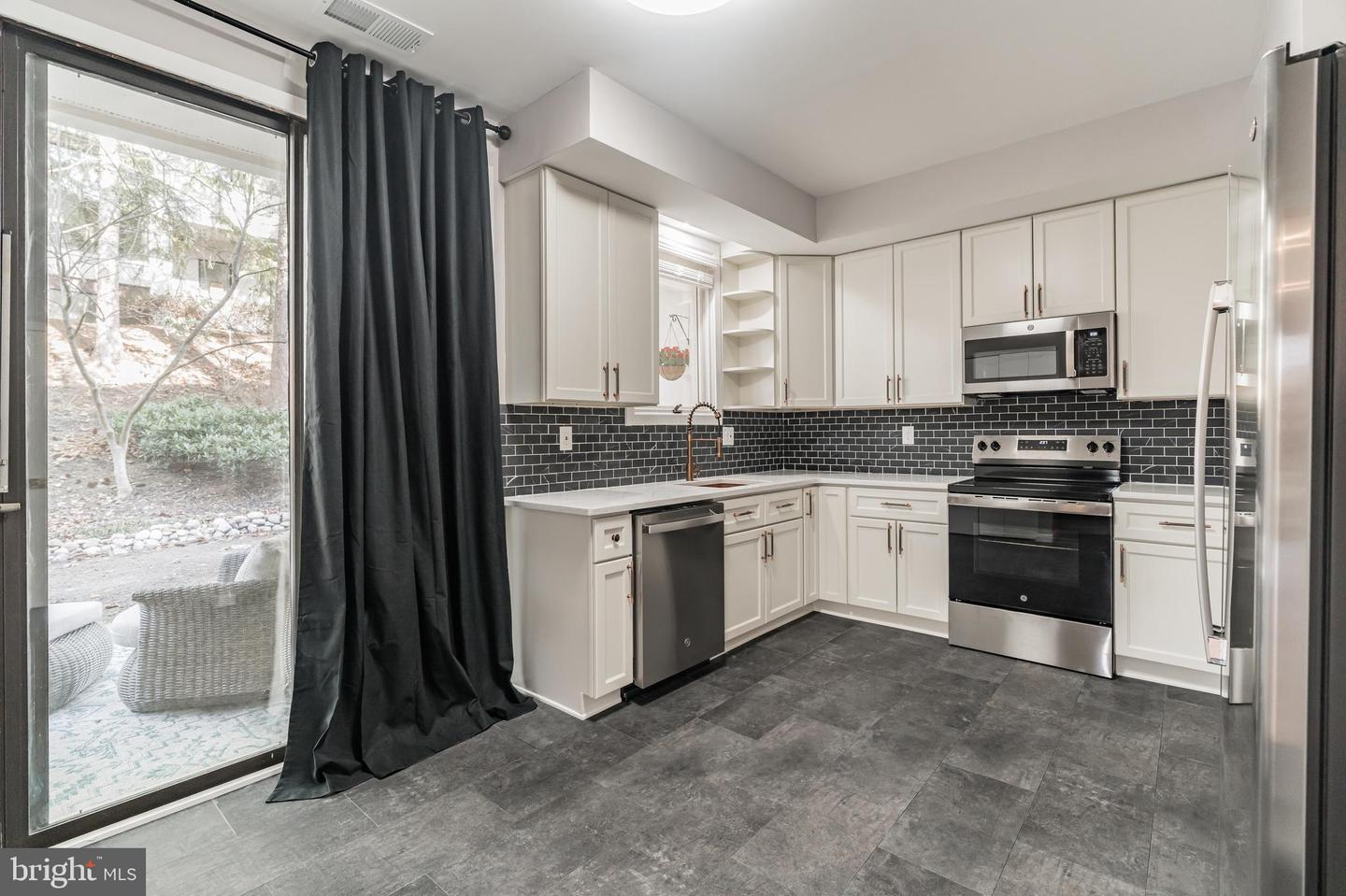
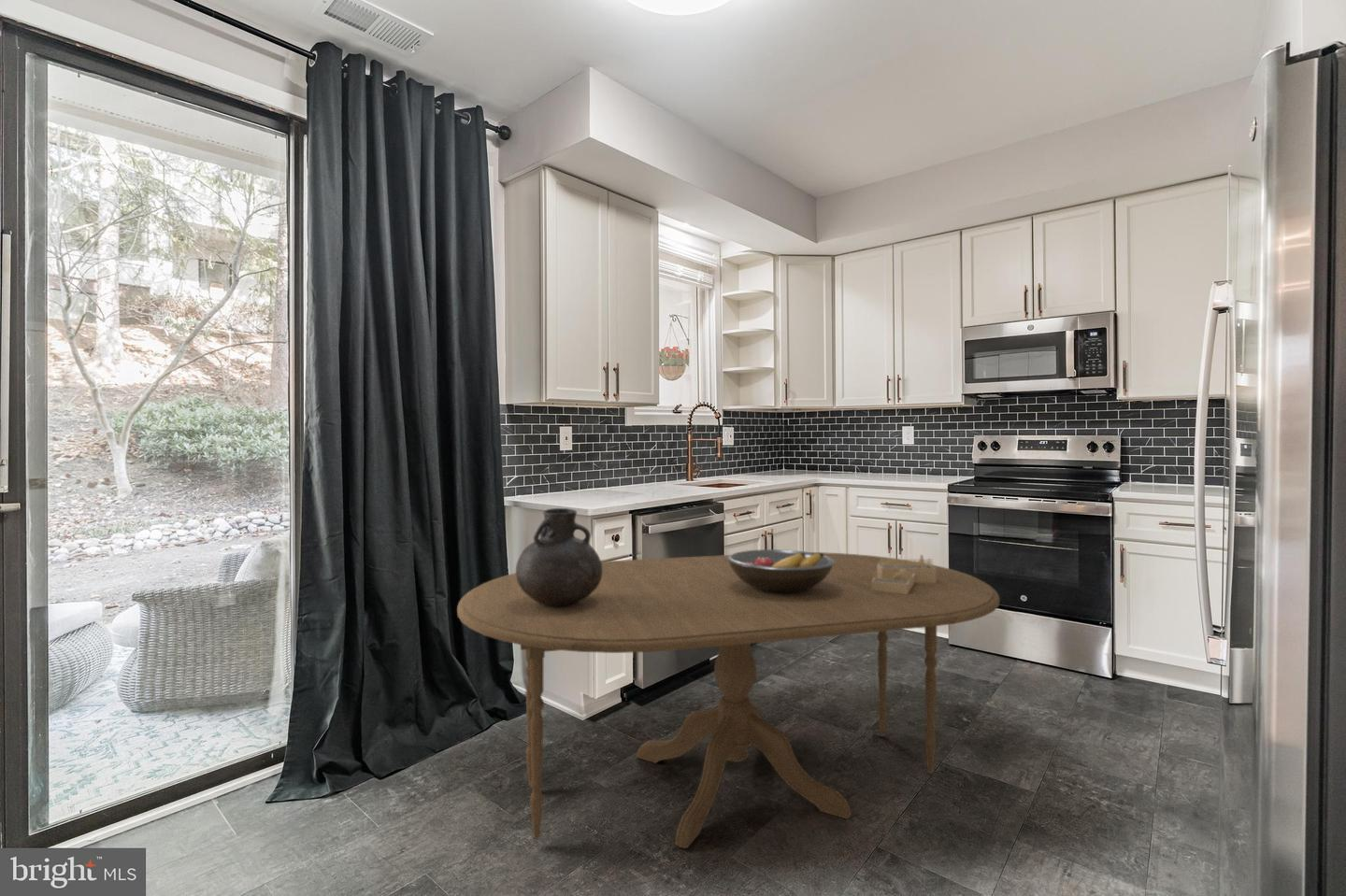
+ dining table [456,551,1001,849]
+ fruit bowl [727,548,835,592]
+ vase [515,507,602,607]
+ house frame [872,554,937,594]
